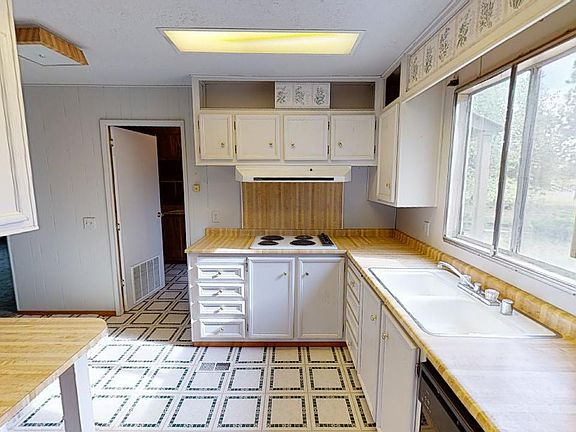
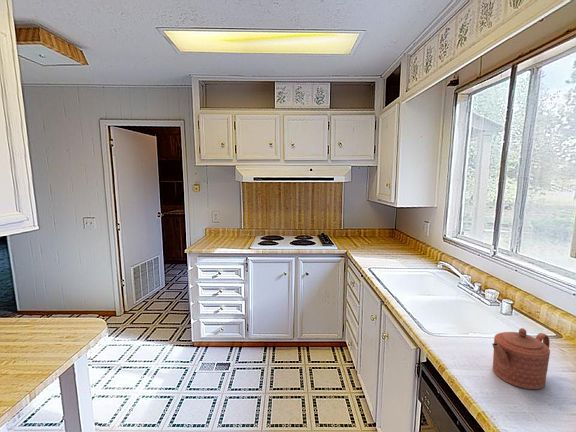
+ teapot [491,327,551,390]
